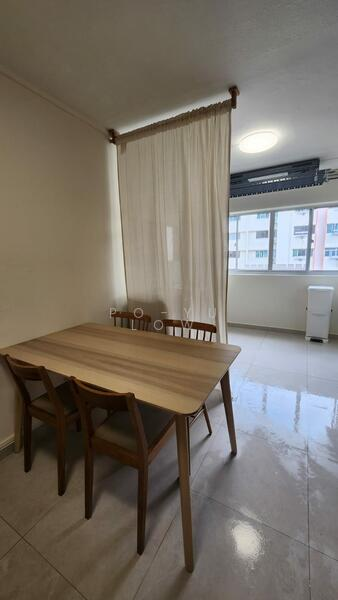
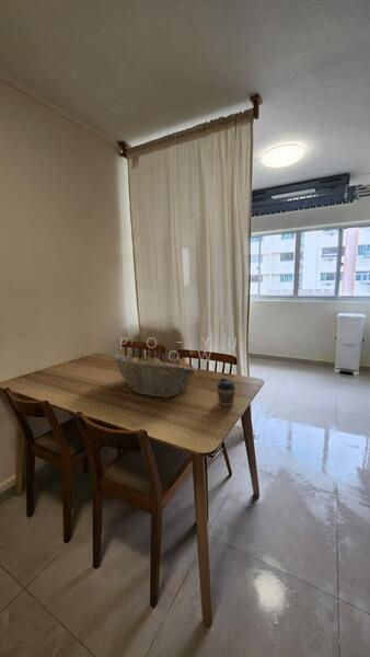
+ coffee cup [216,377,236,407]
+ fruit basket [109,354,198,399]
